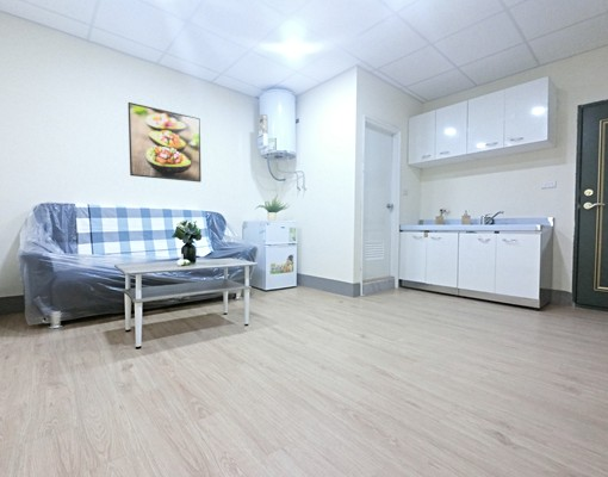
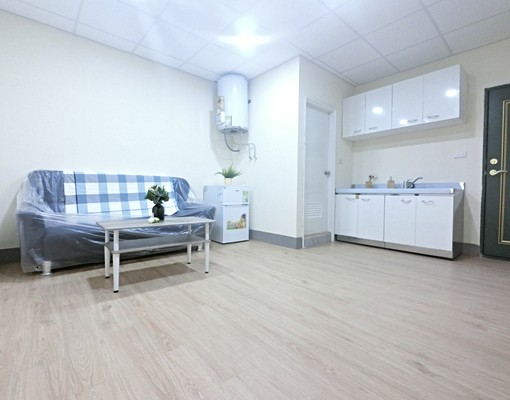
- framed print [126,101,203,184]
